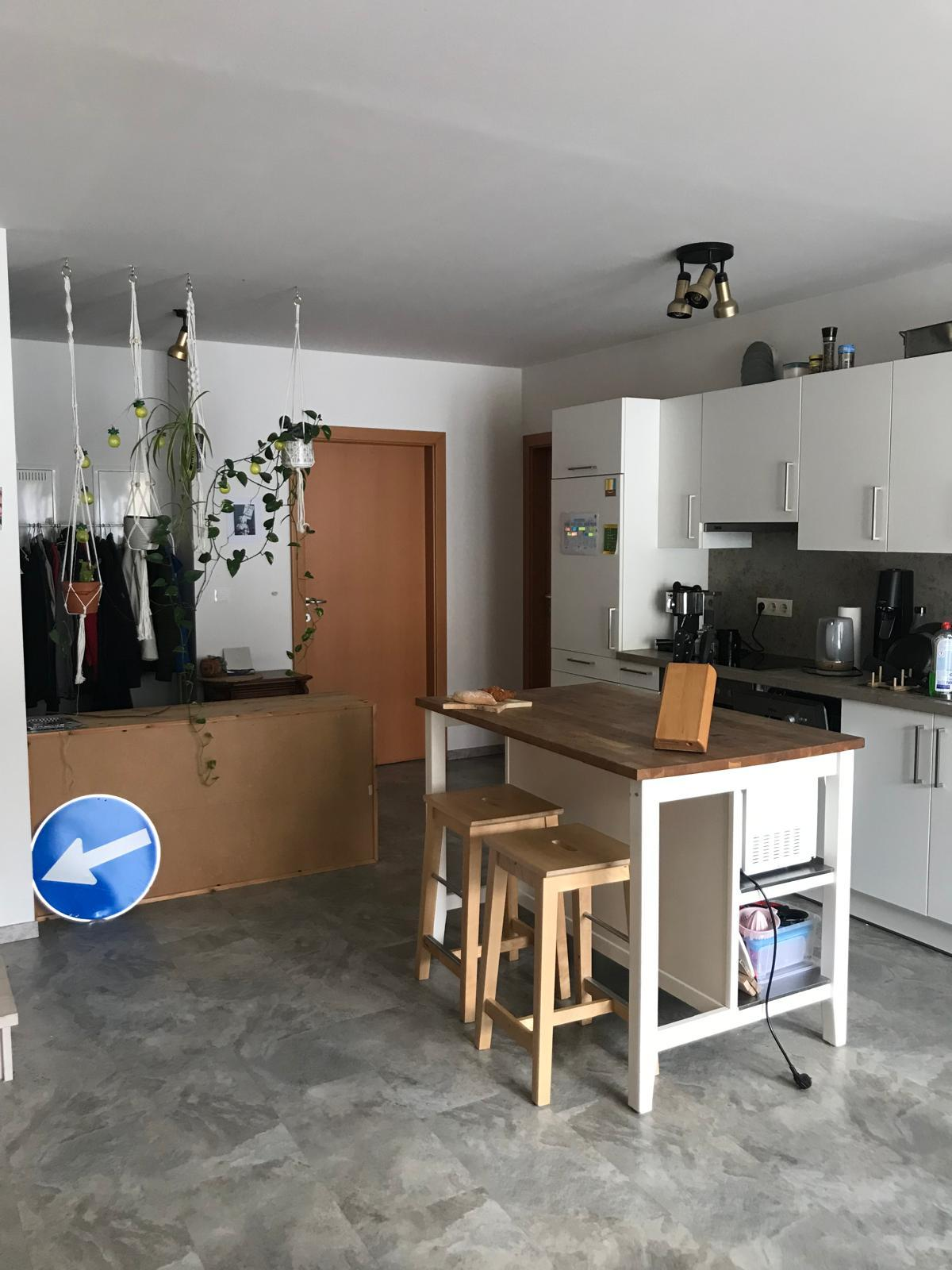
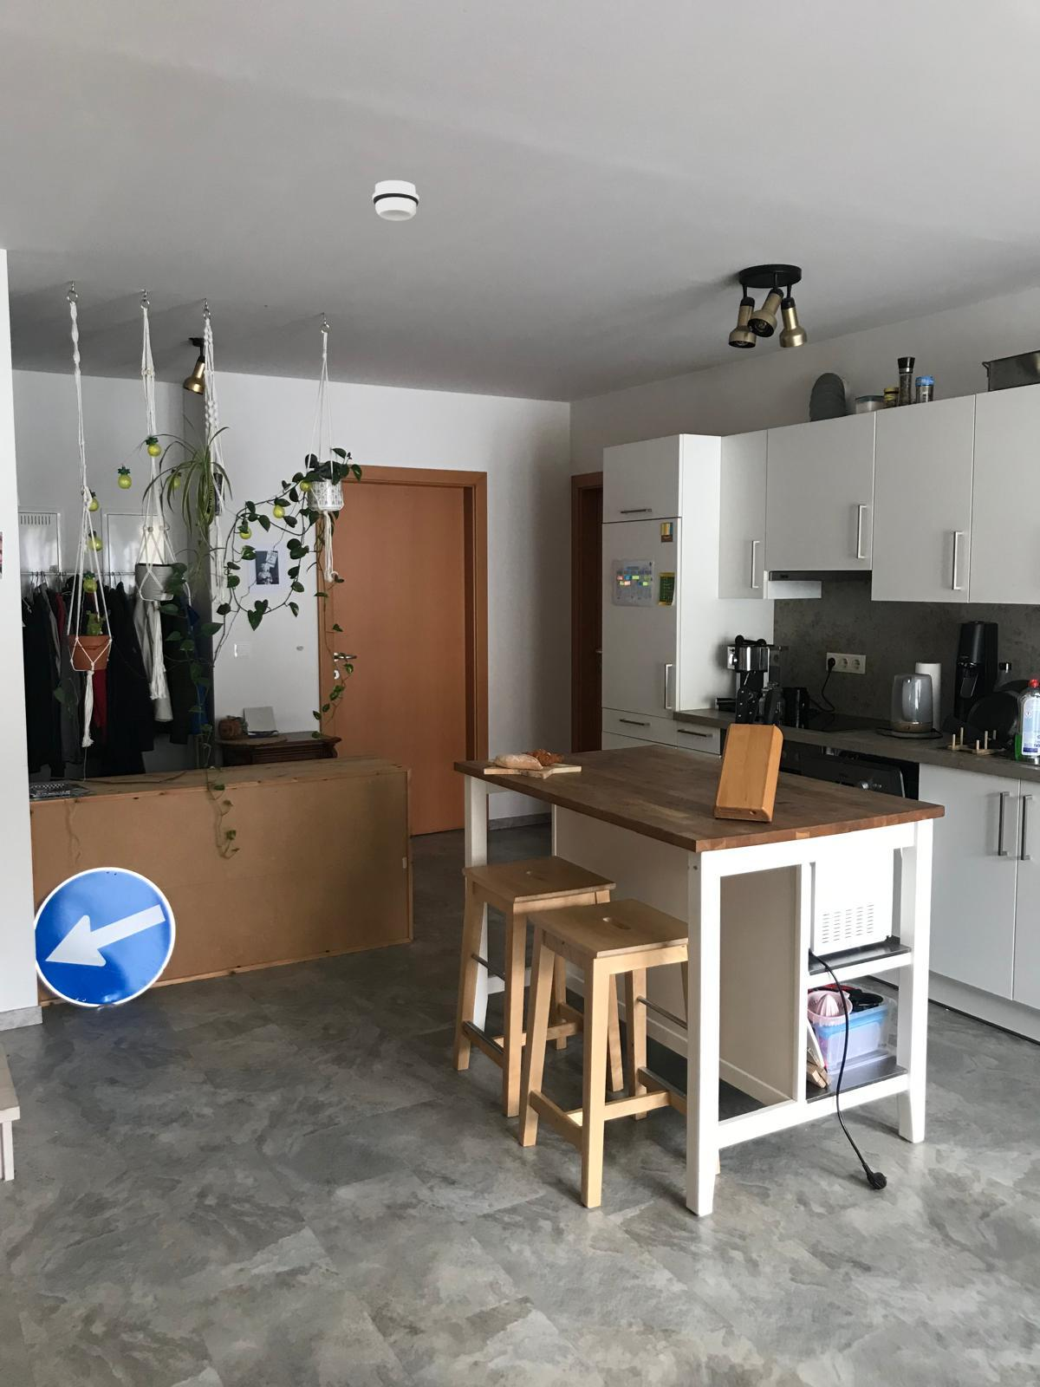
+ smoke detector [371,179,421,222]
